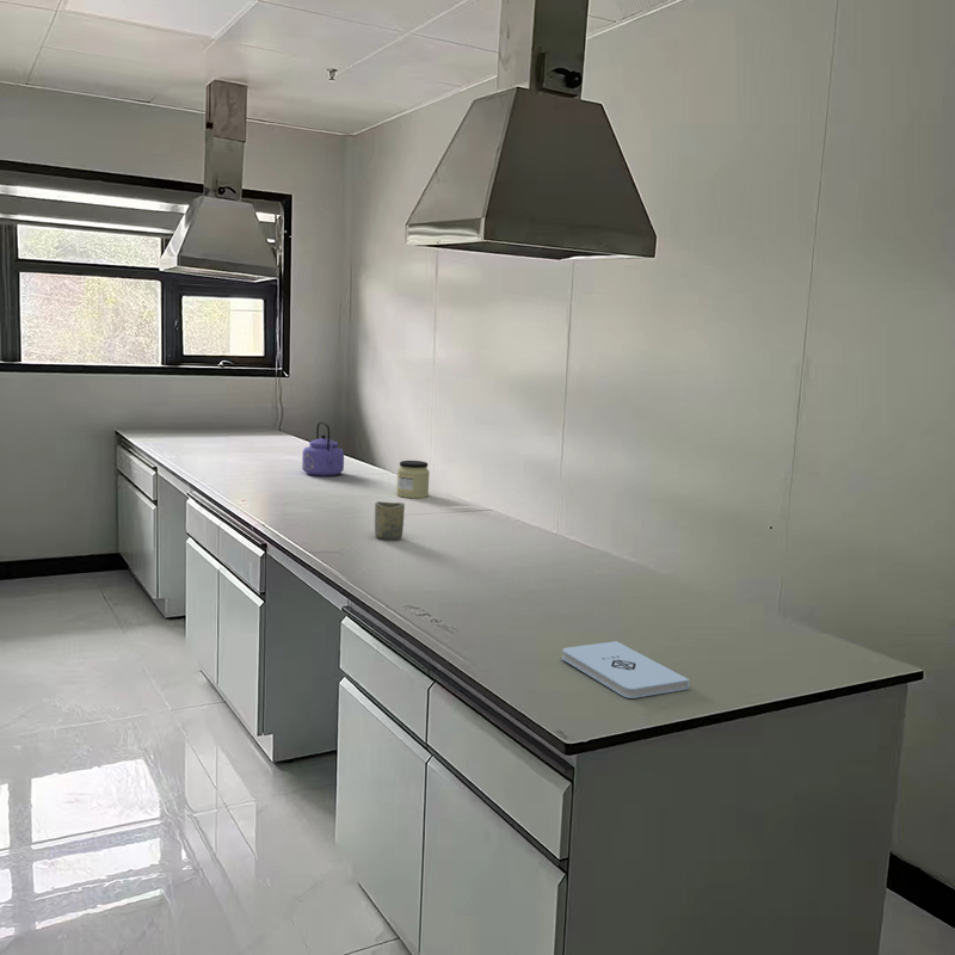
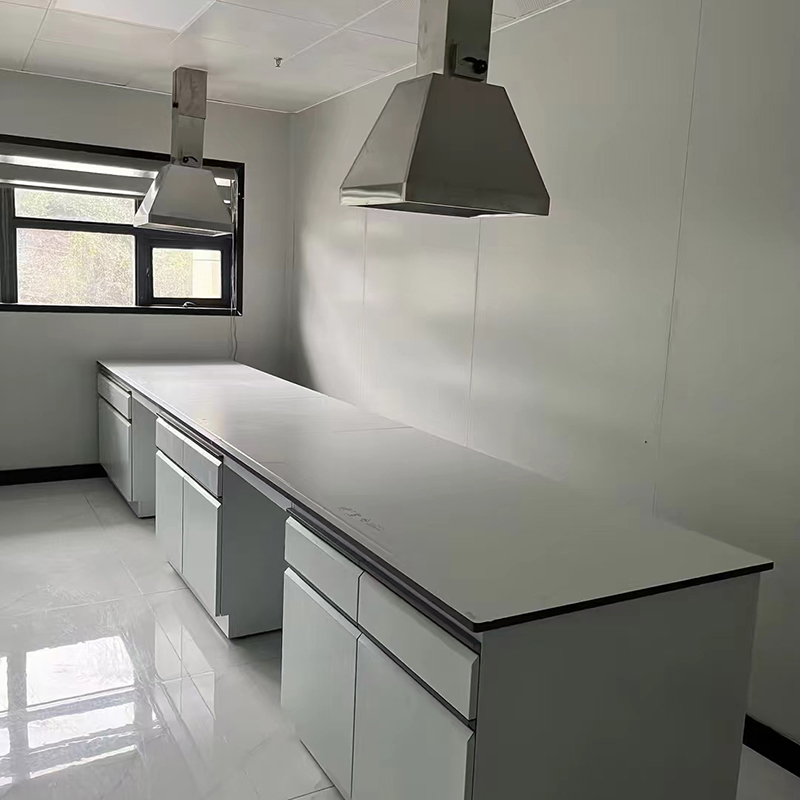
- jar [395,460,431,499]
- notepad [561,640,690,700]
- cup [374,500,406,540]
- kettle [301,420,345,478]
